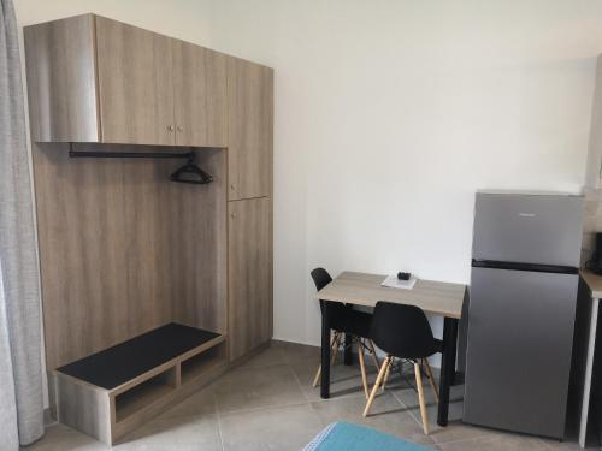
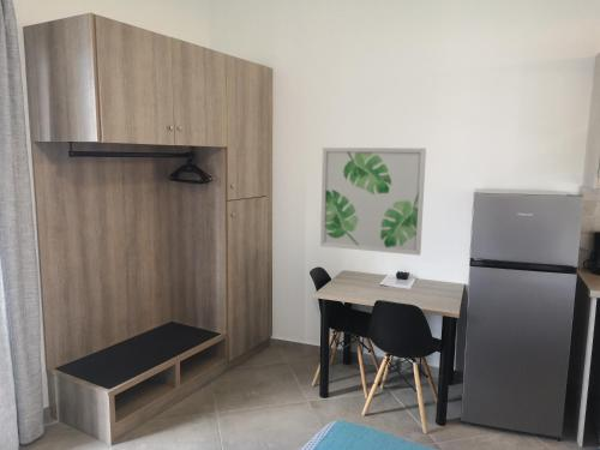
+ wall art [319,146,427,257]
